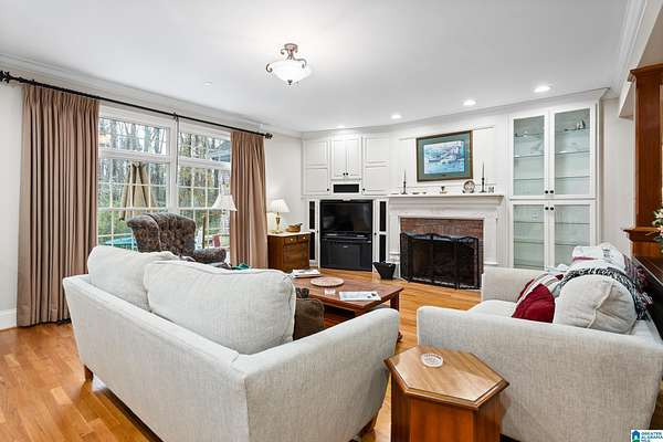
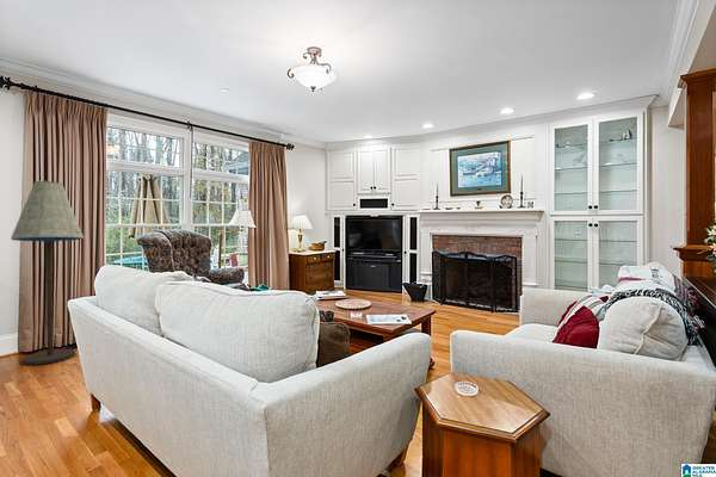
+ floor lamp [10,179,85,366]
